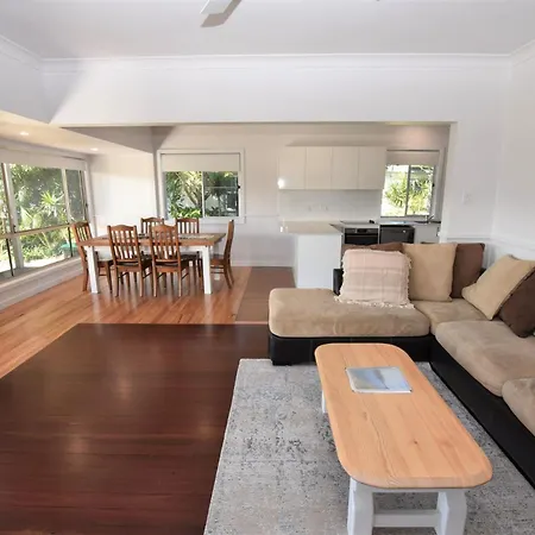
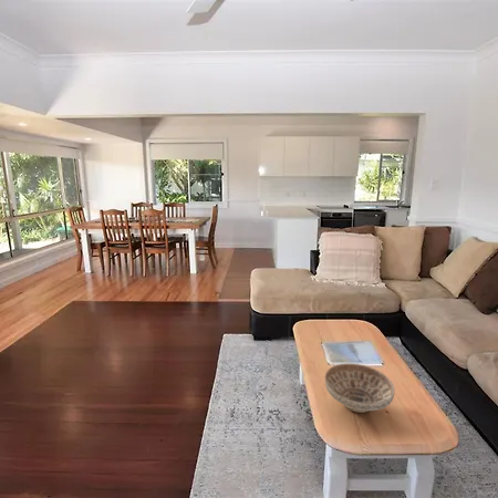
+ decorative bowl [323,363,396,414]
